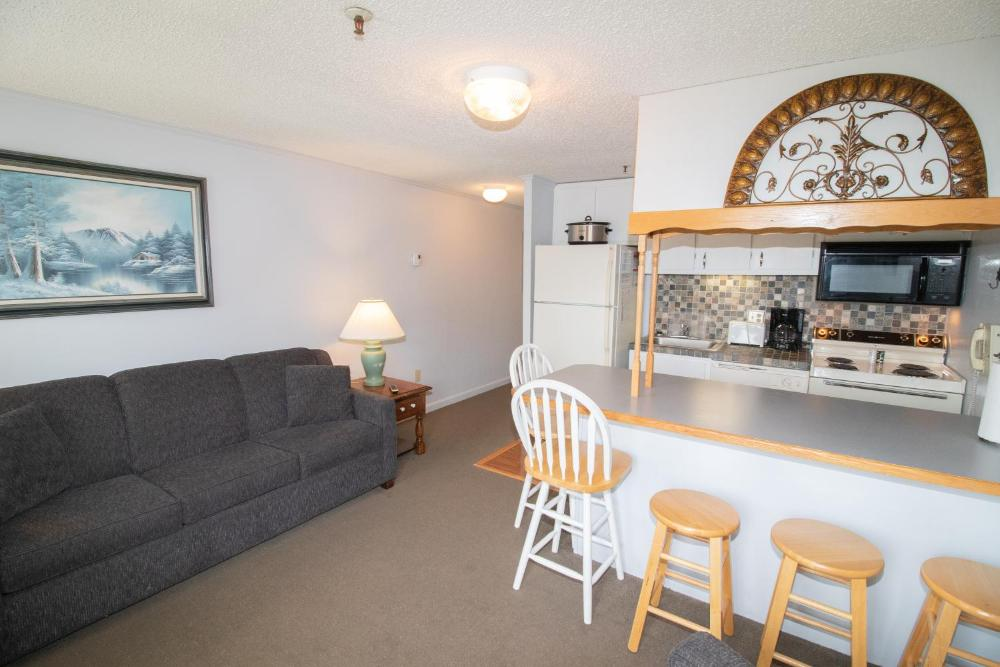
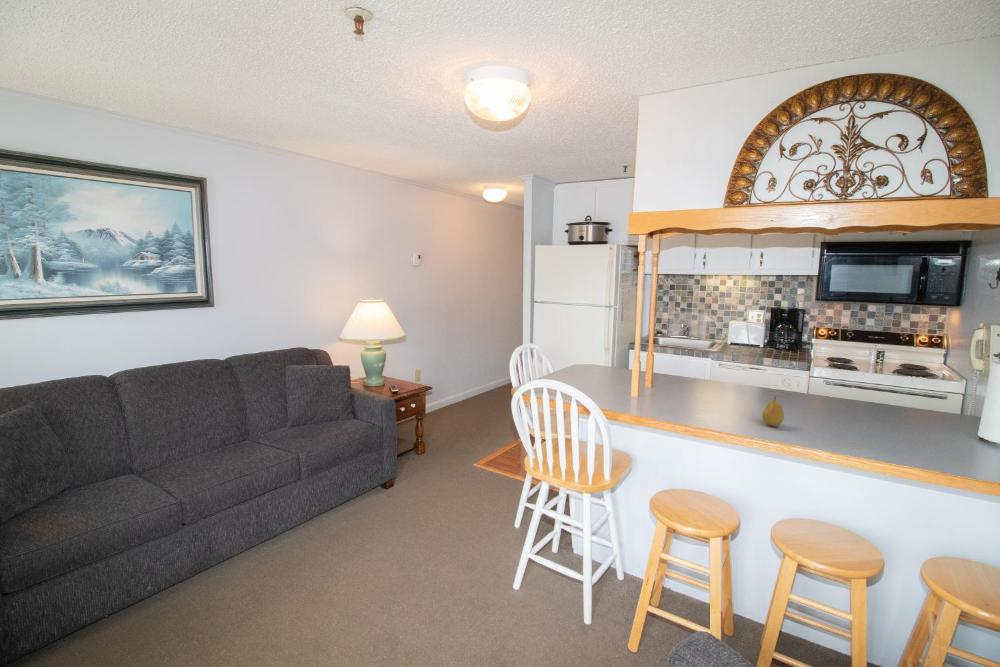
+ fruit [761,395,785,428]
